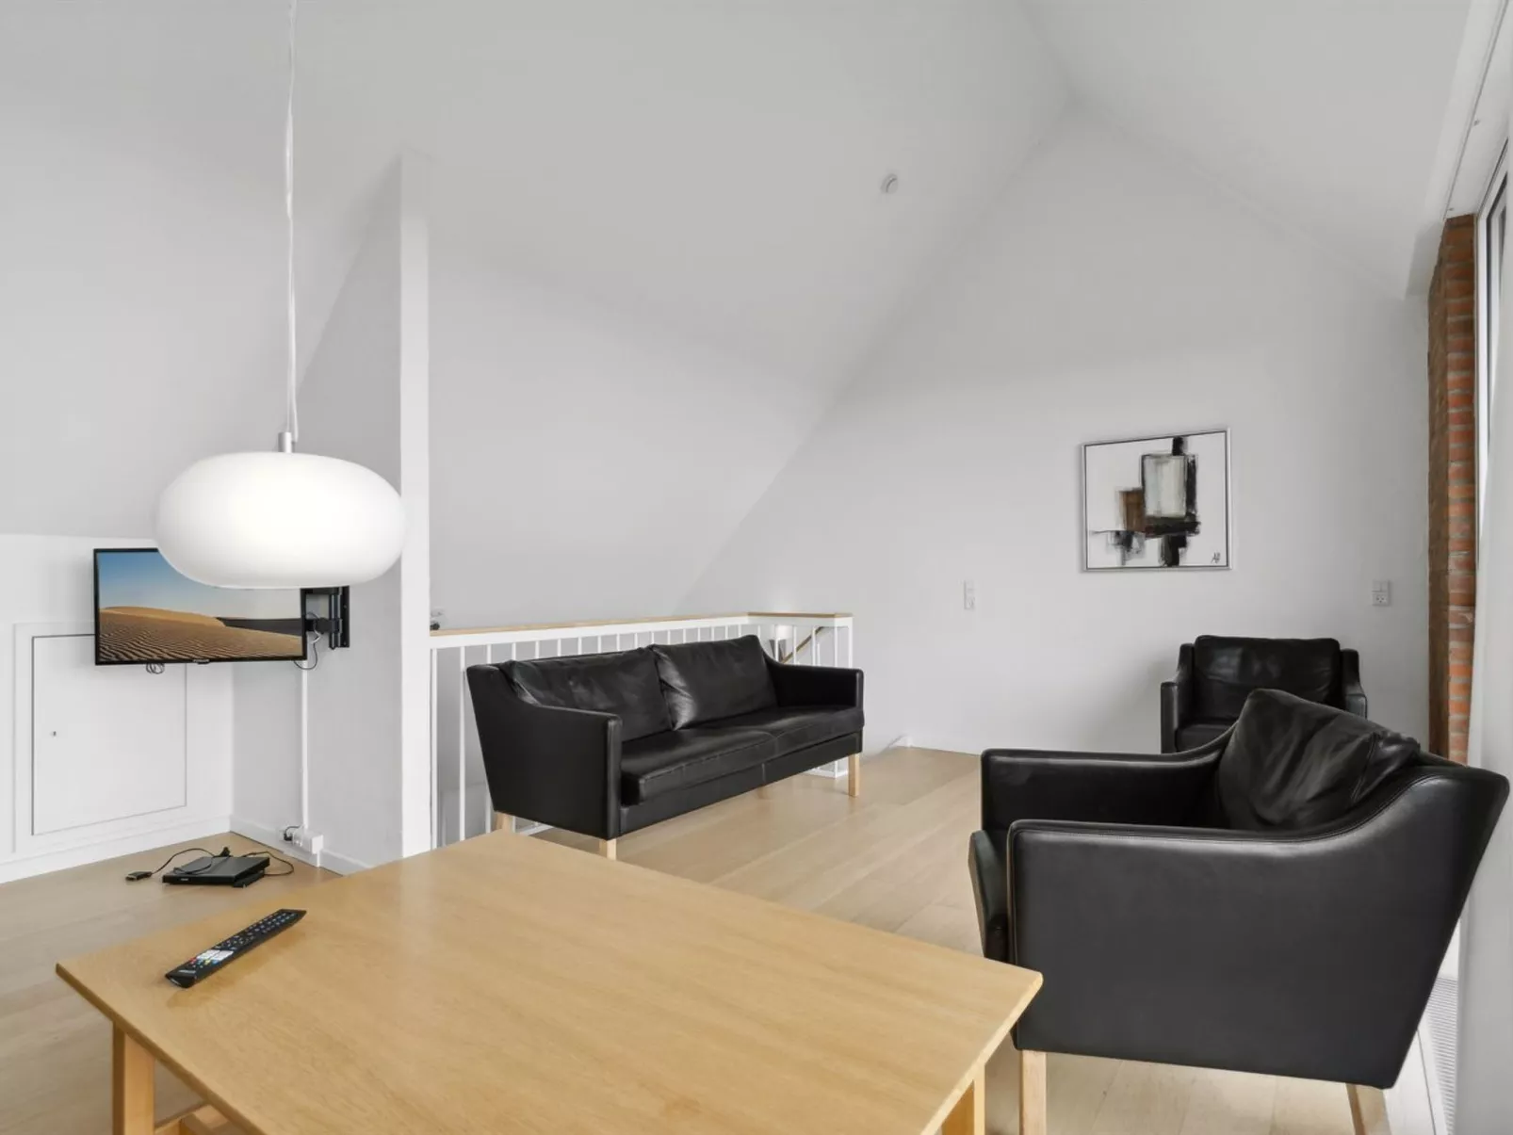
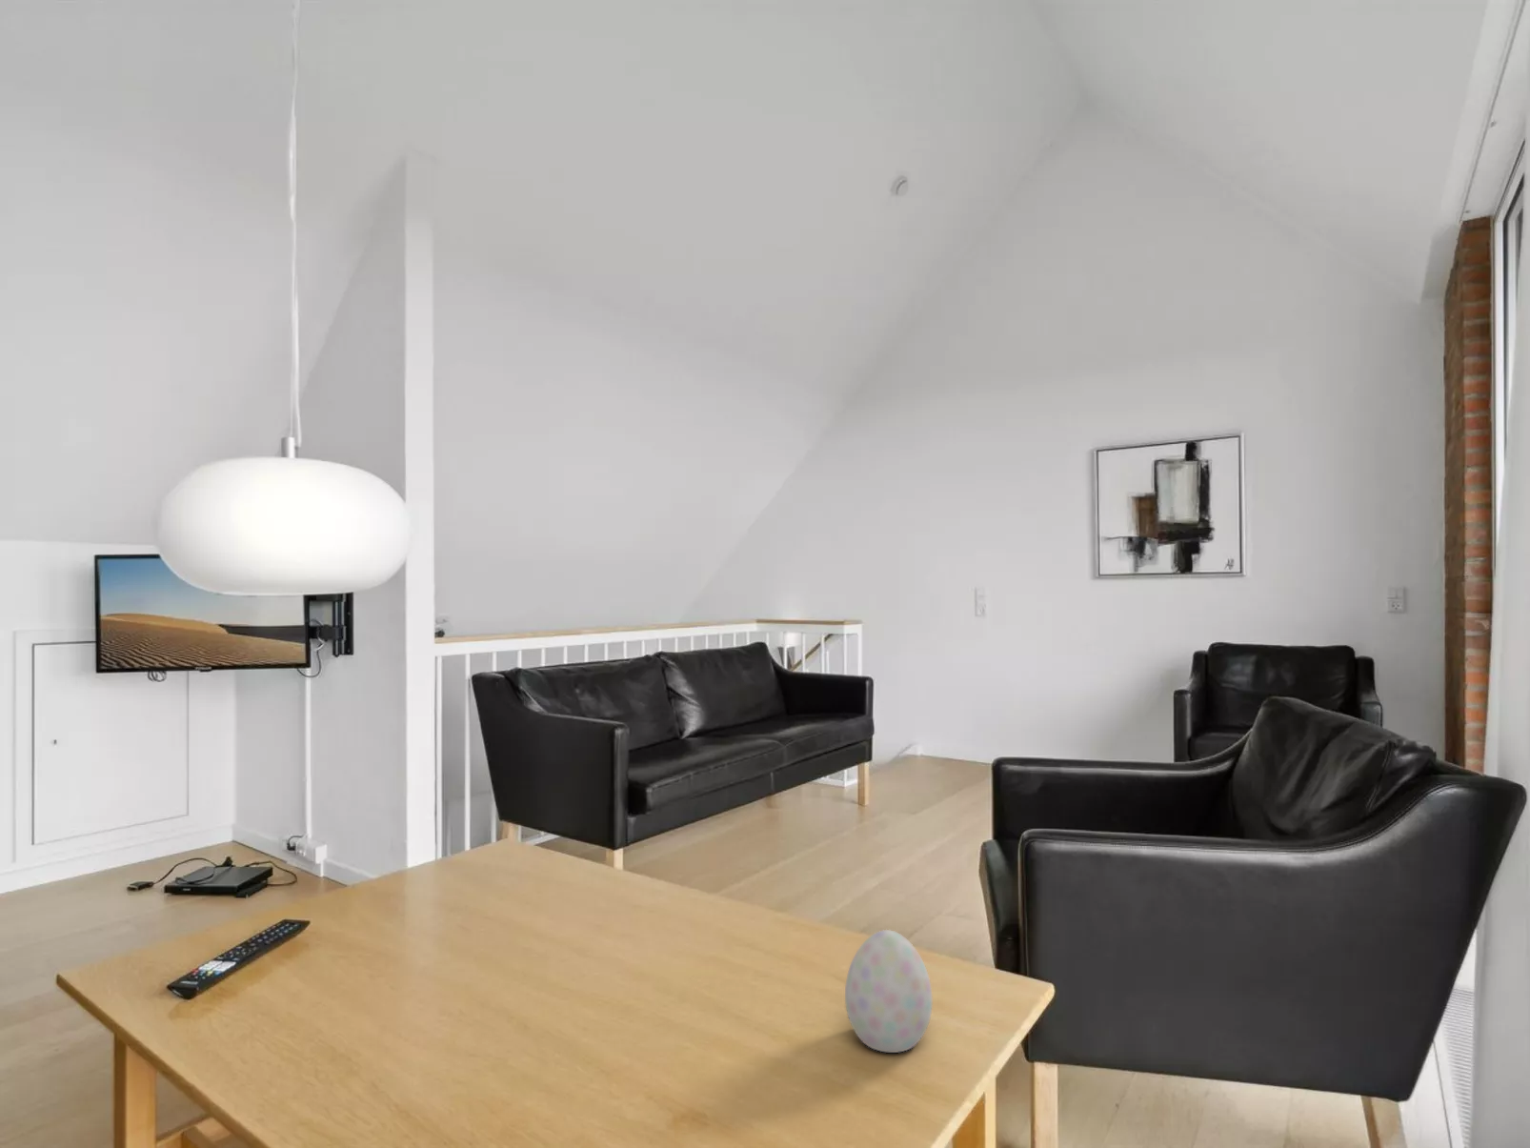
+ decorative egg [844,929,933,1054]
